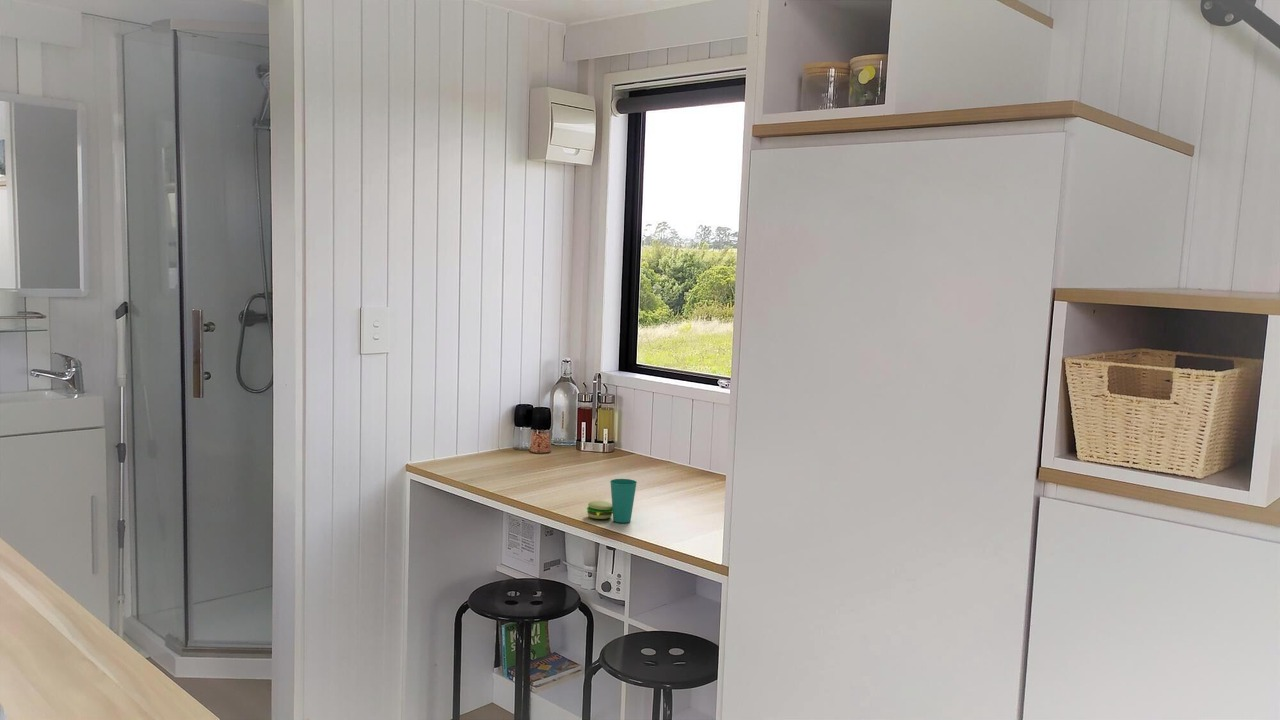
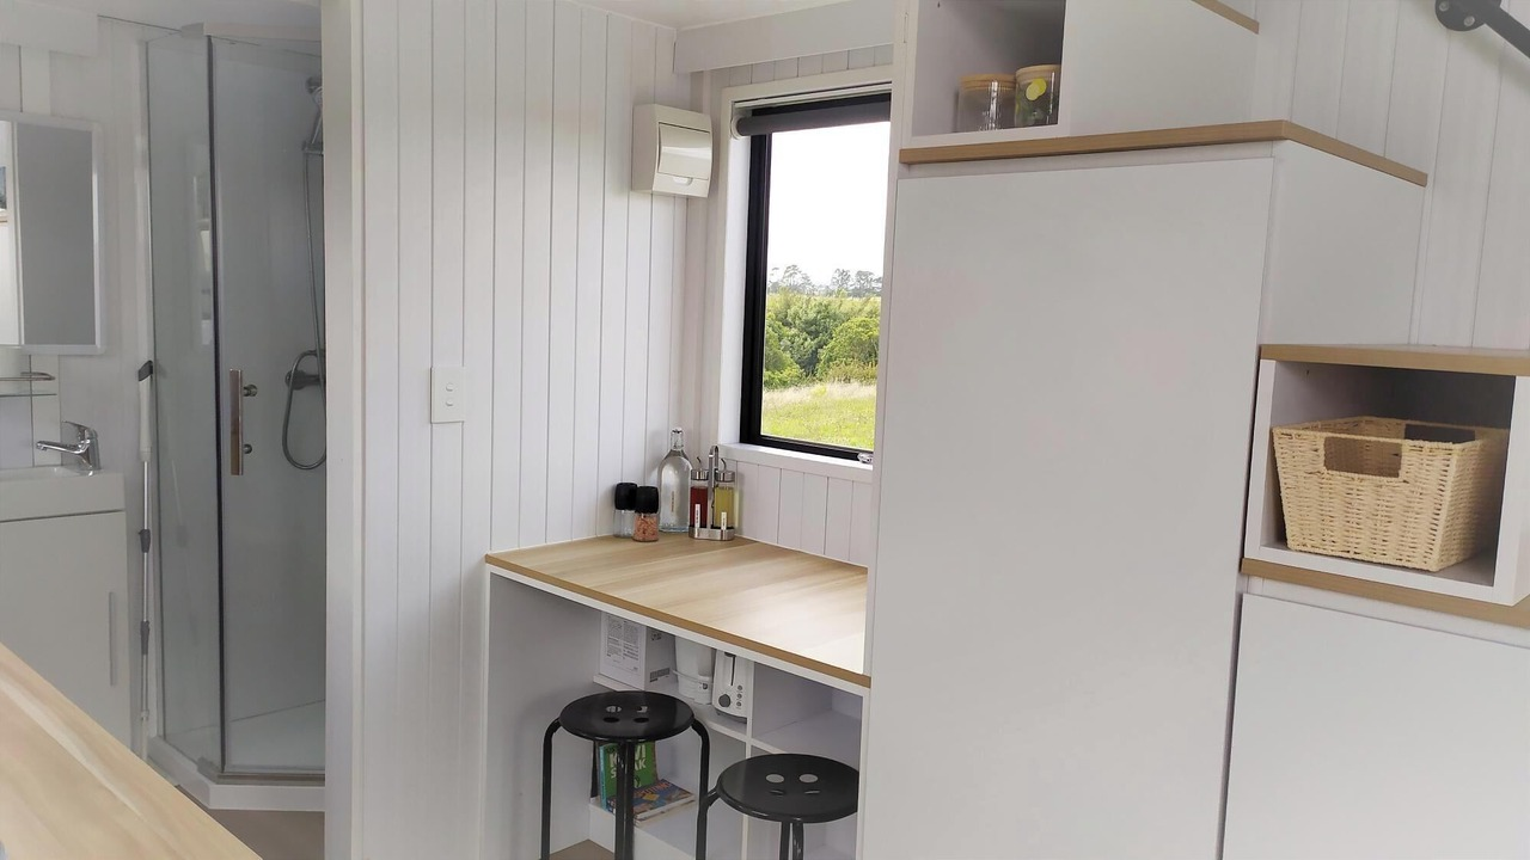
- cup [586,478,638,524]
